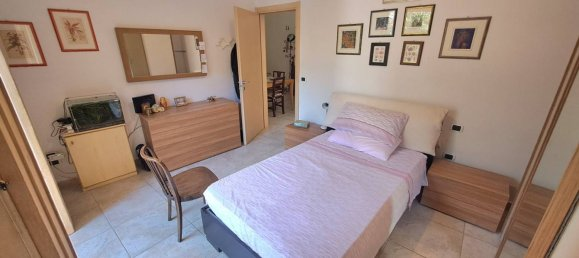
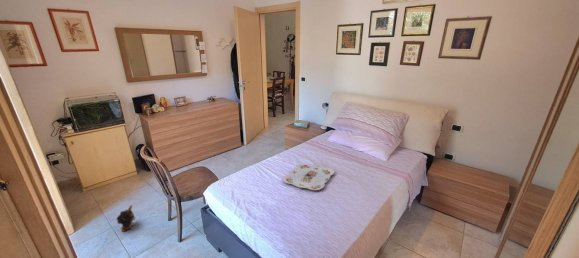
+ plush toy [116,204,136,233]
+ serving tray [282,162,335,191]
